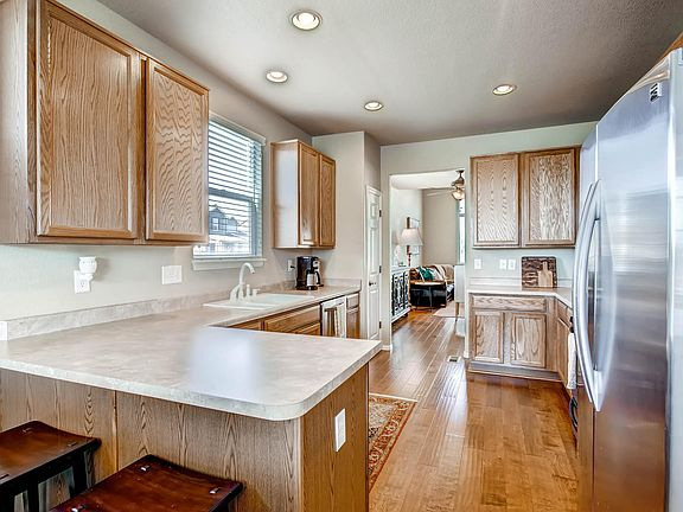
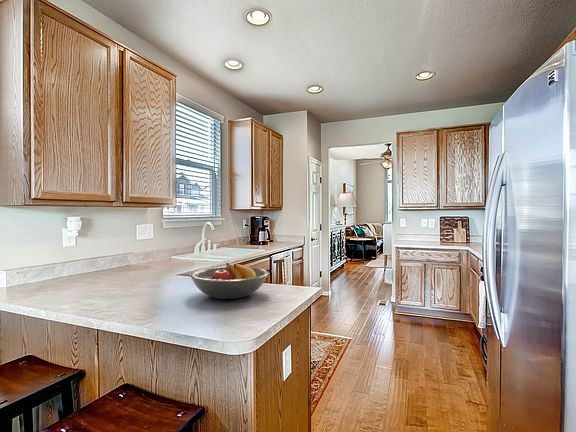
+ fruit bowl [190,262,269,300]
